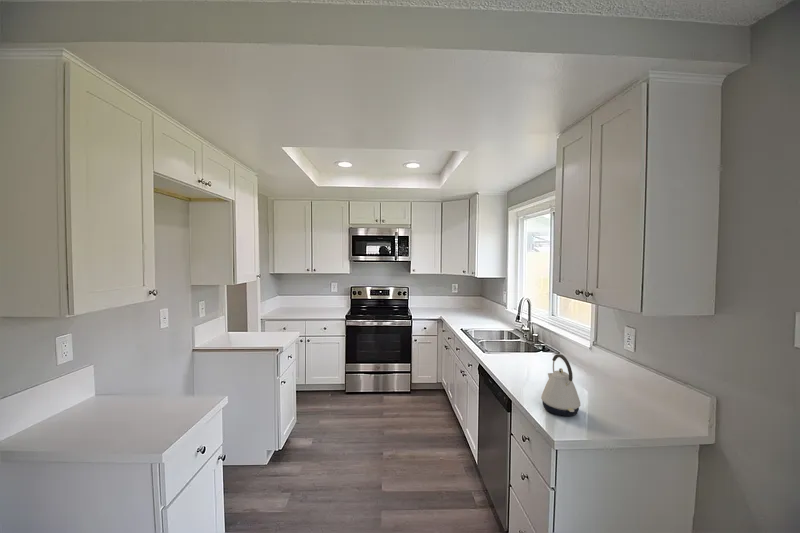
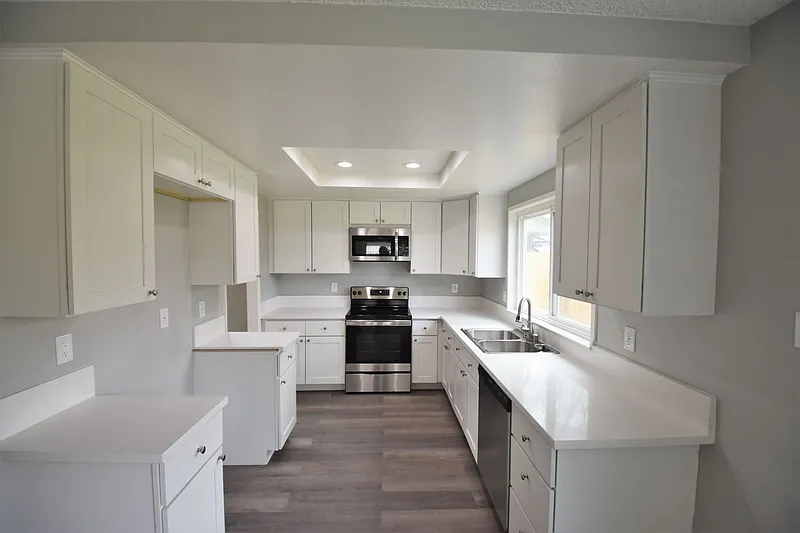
- kettle [540,353,581,417]
